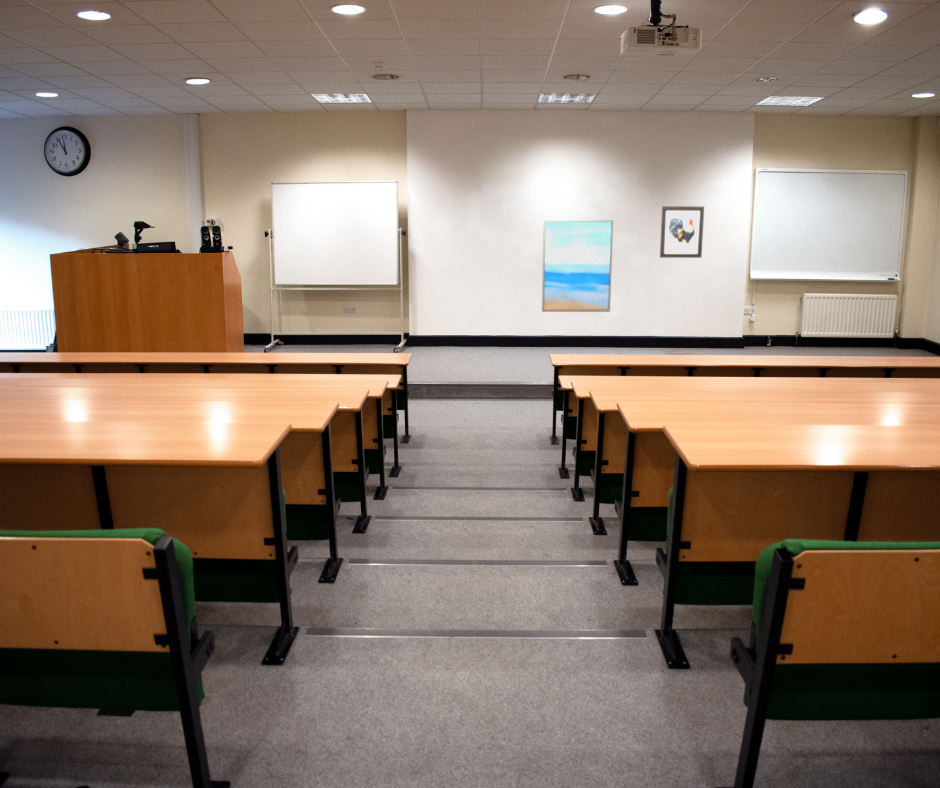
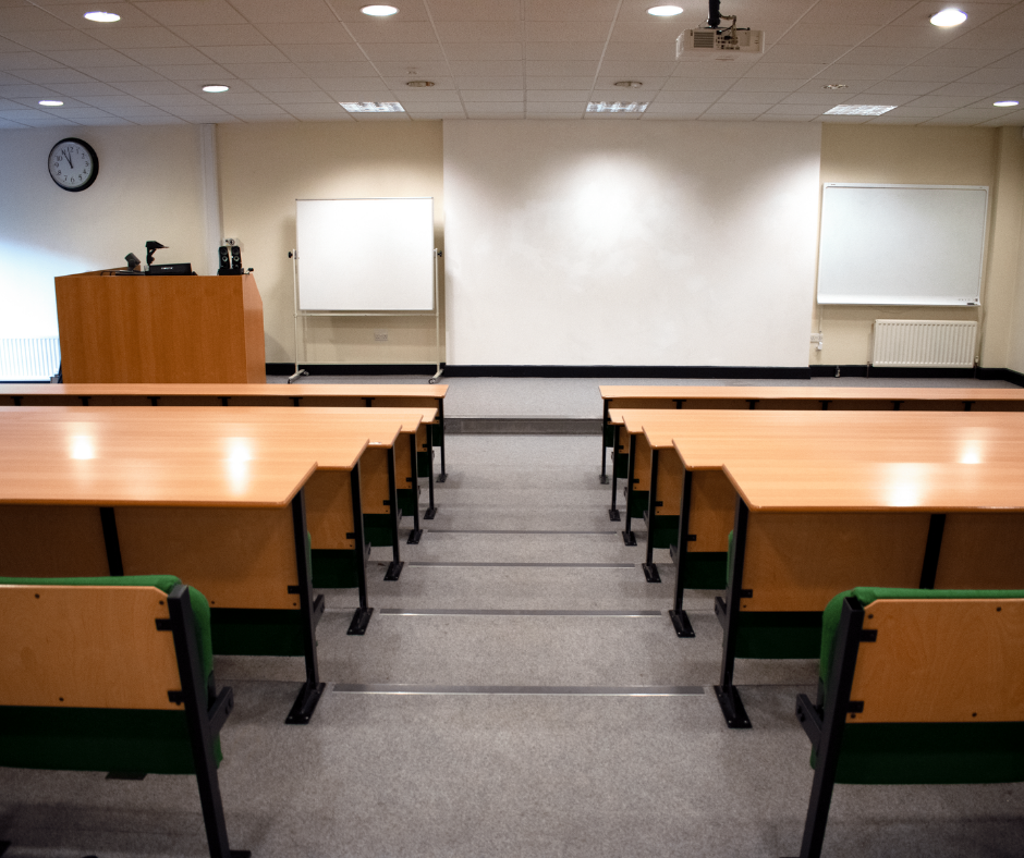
- wall art [659,205,705,259]
- wall art [541,219,614,313]
